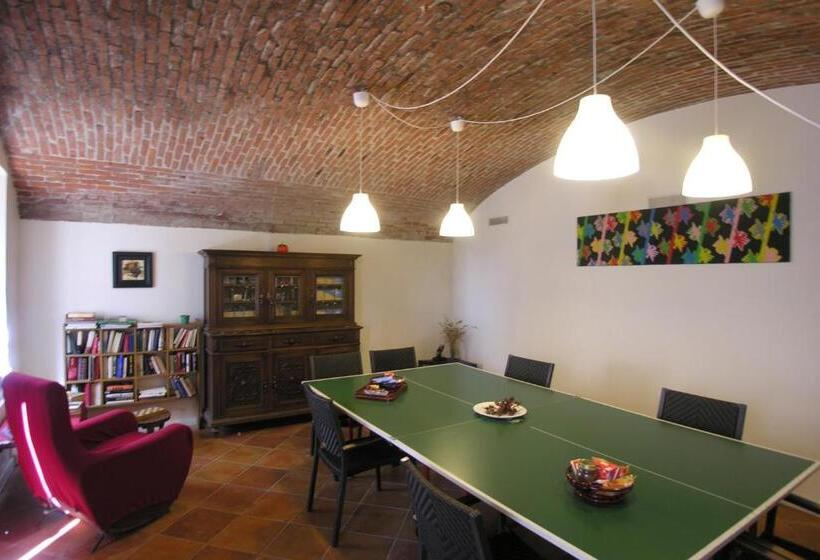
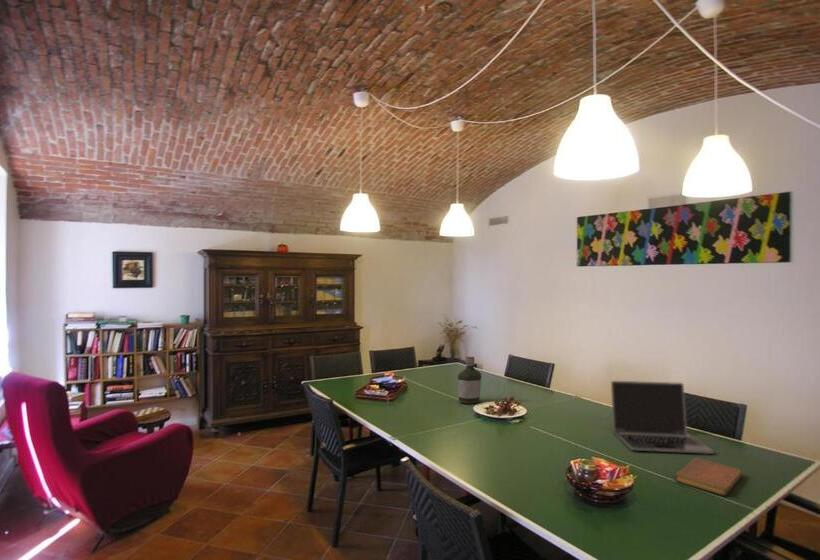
+ bottle [457,356,482,405]
+ laptop [610,380,715,455]
+ notebook [673,457,743,497]
